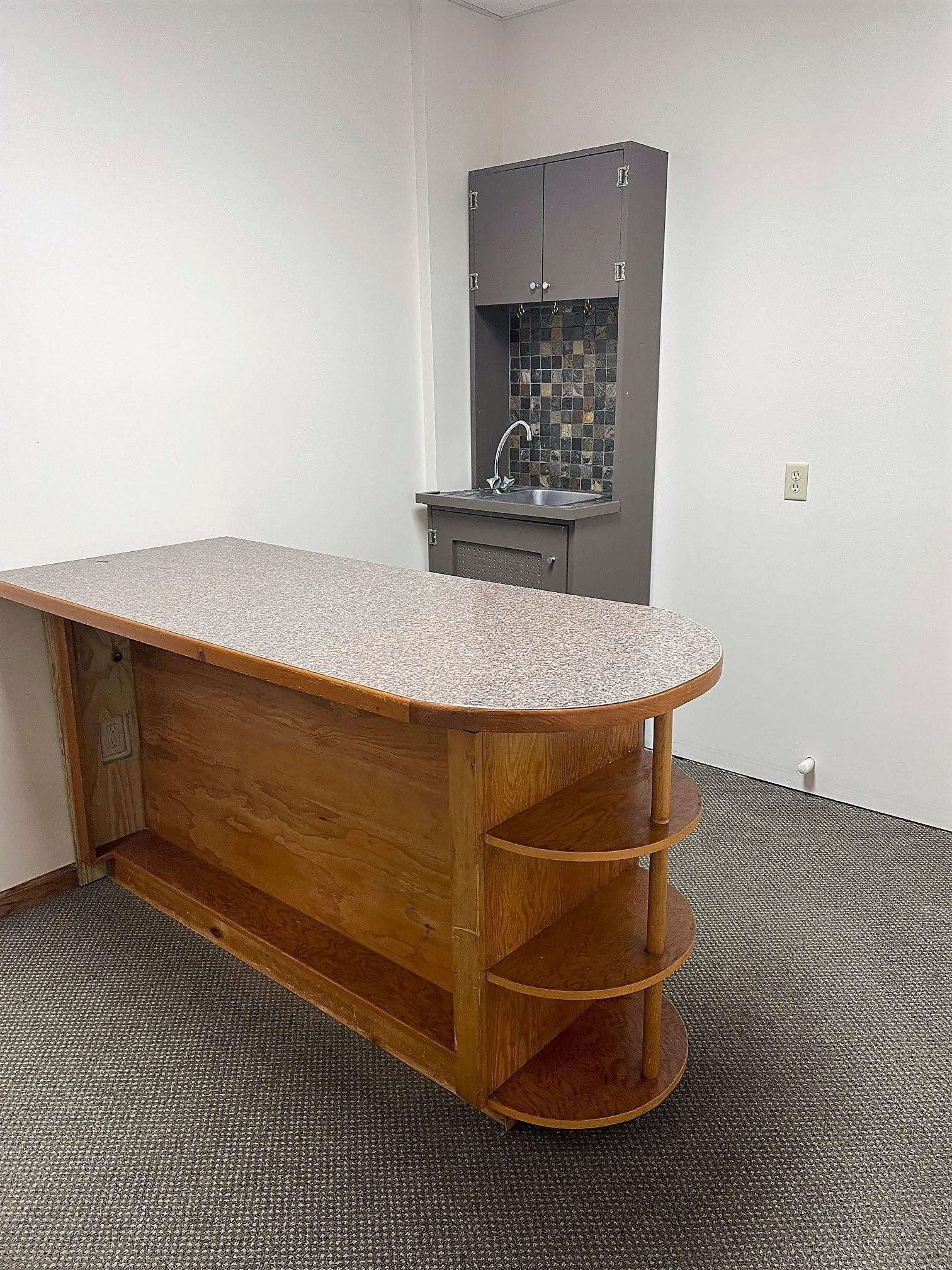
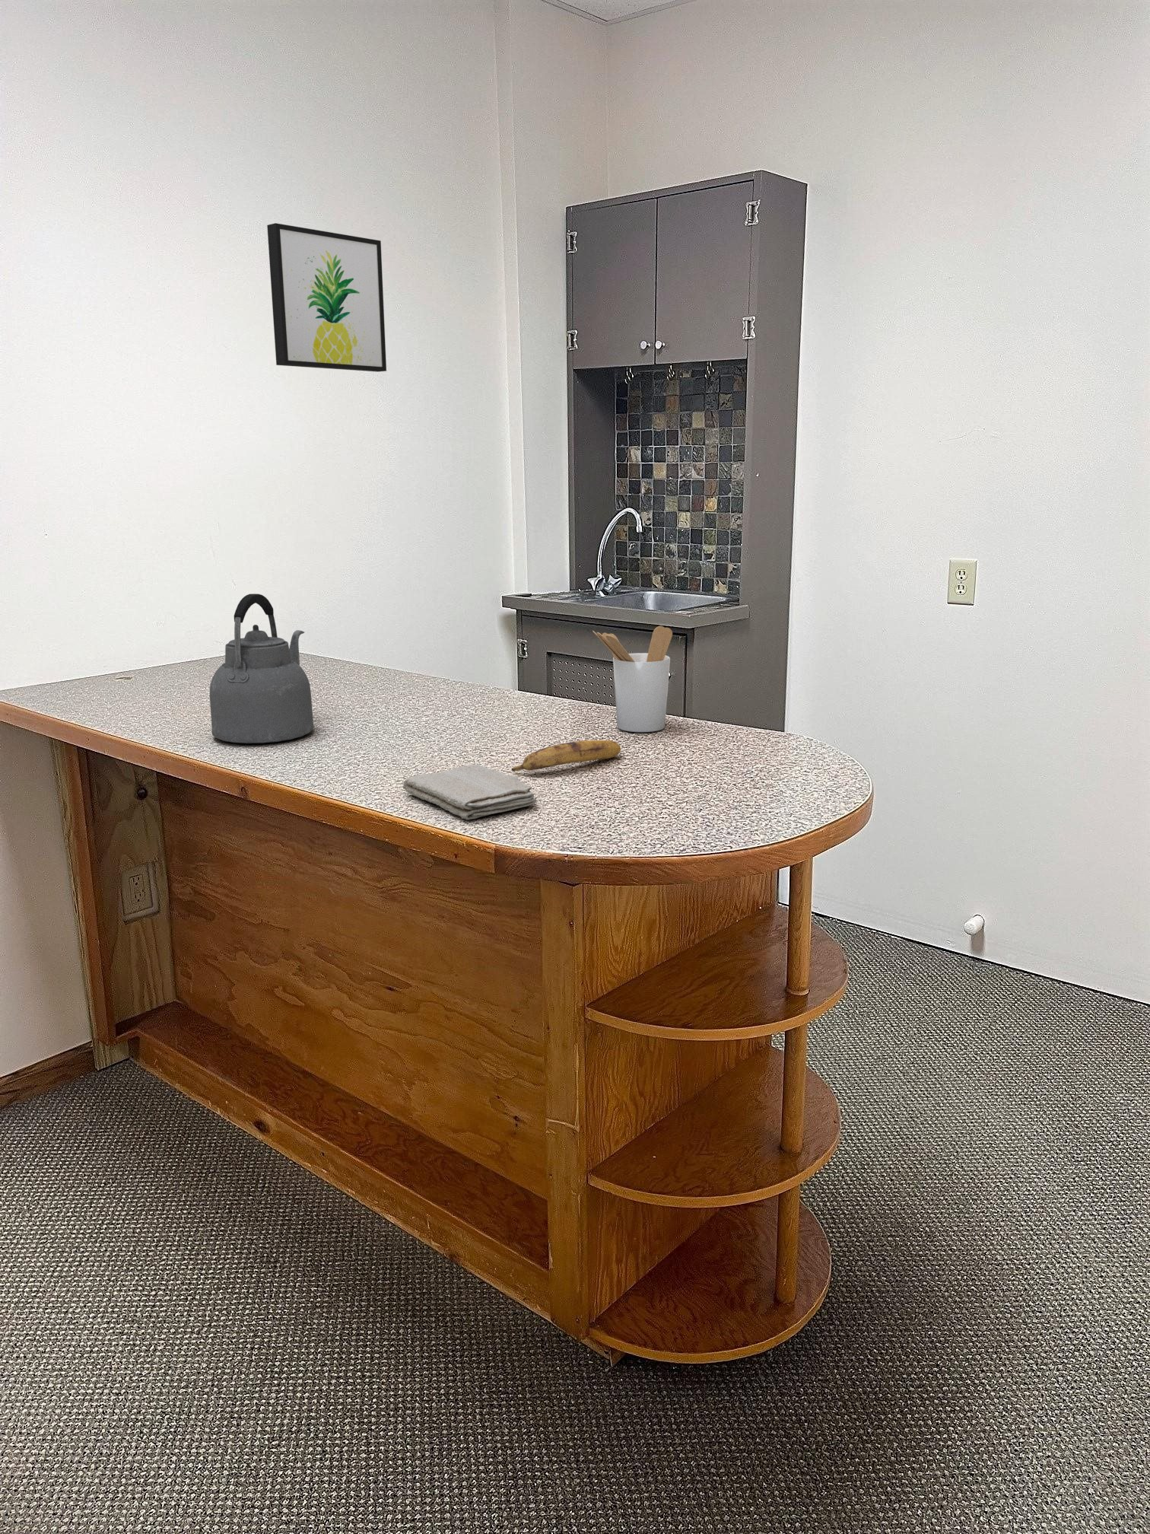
+ banana [510,739,621,772]
+ kettle [209,593,315,744]
+ wall art [266,222,387,373]
+ utensil holder [592,626,673,733]
+ washcloth [402,763,538,820]
